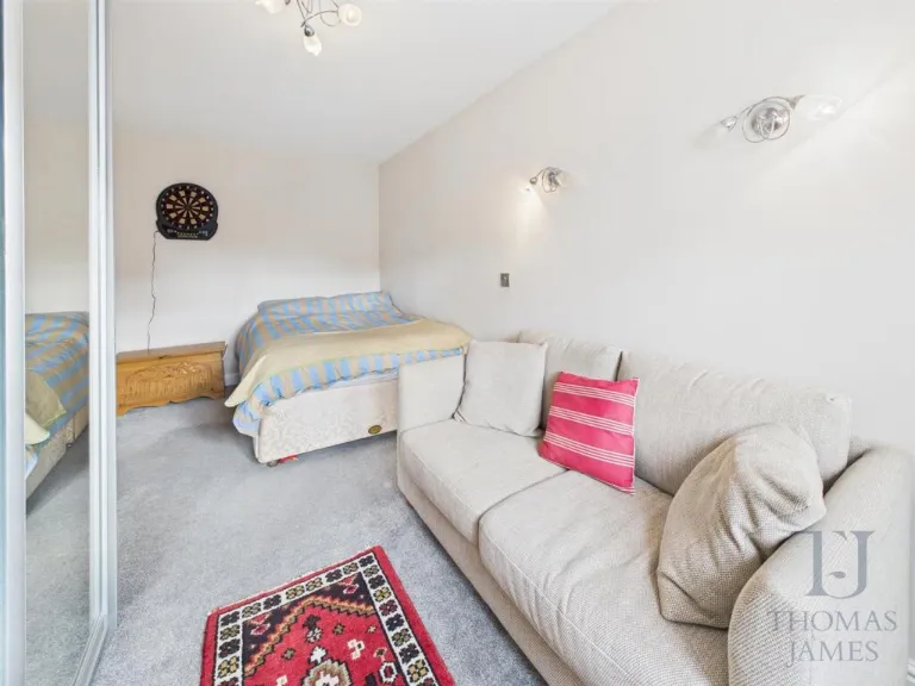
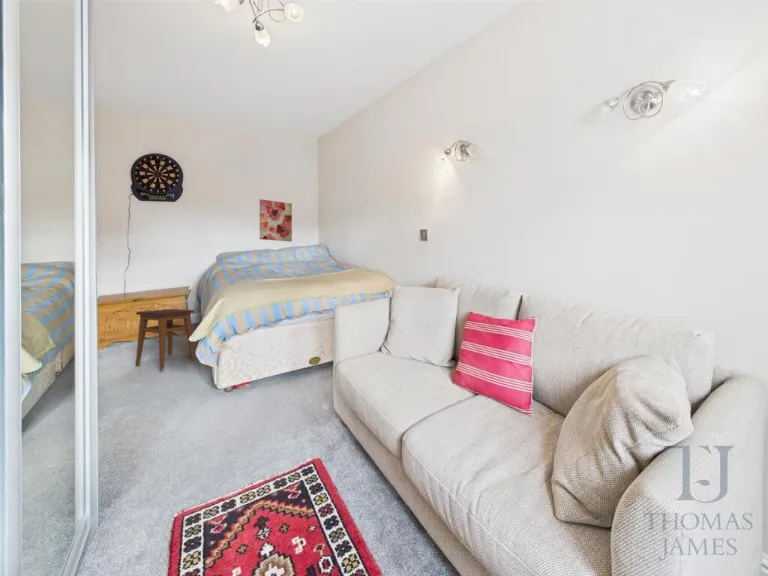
+ wall art [259,198,293,242]
+ stool [135,308,196,370]
